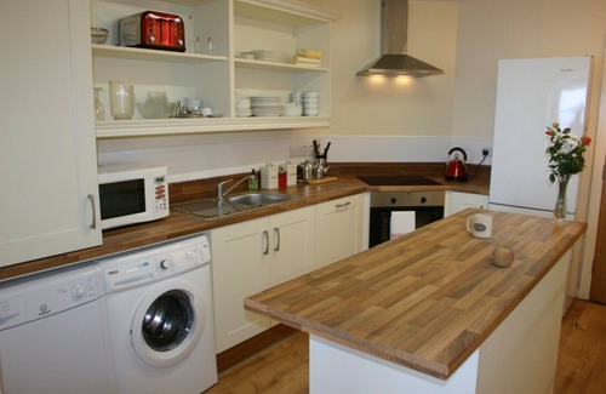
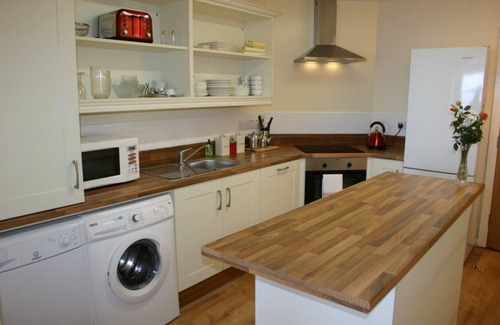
- apple [491,244,515,268]
- mug [465,213,493,239]
